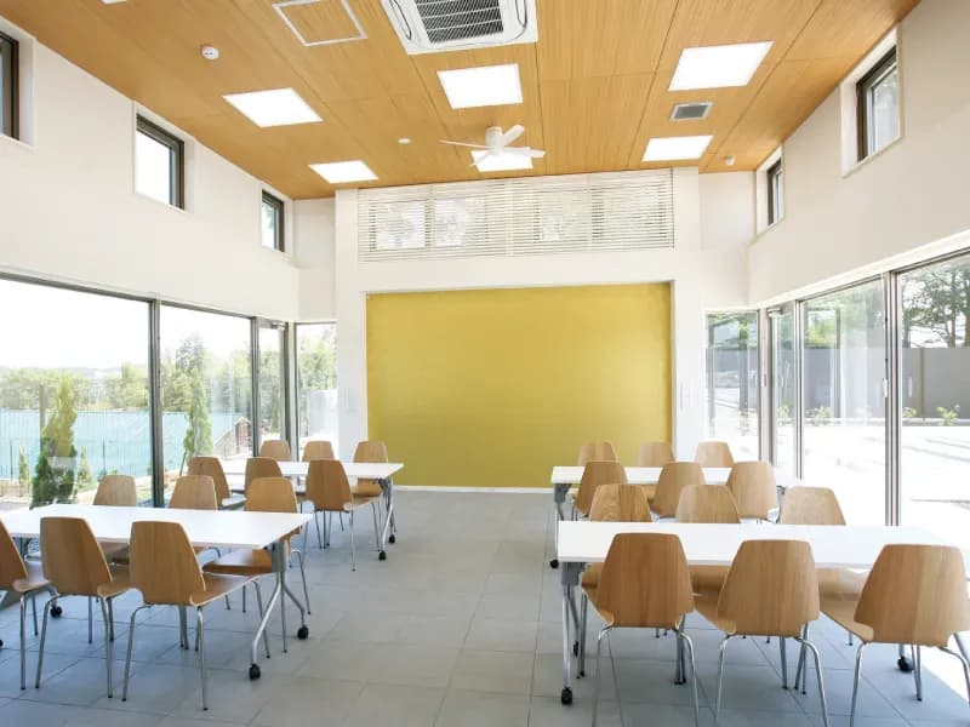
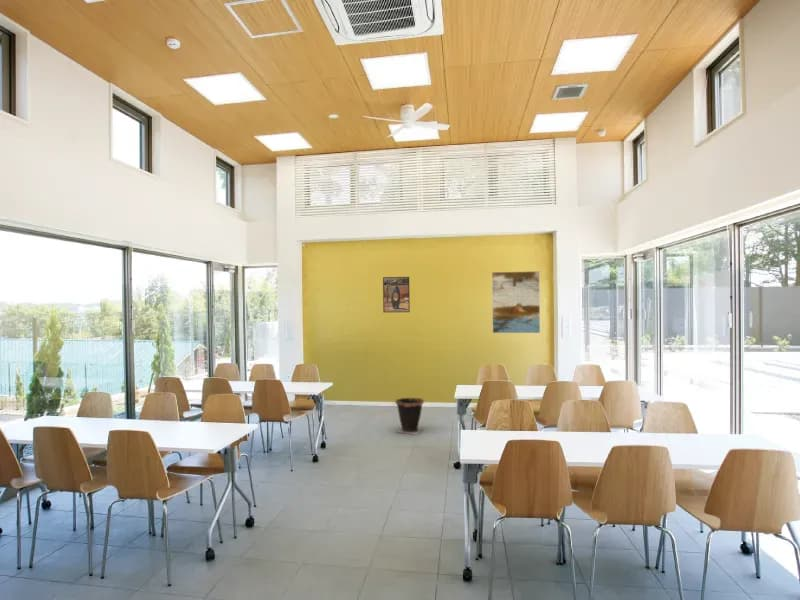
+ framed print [491,270,541,334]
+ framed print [382,276,411,313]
+ waste bin [394,397,425,436]
